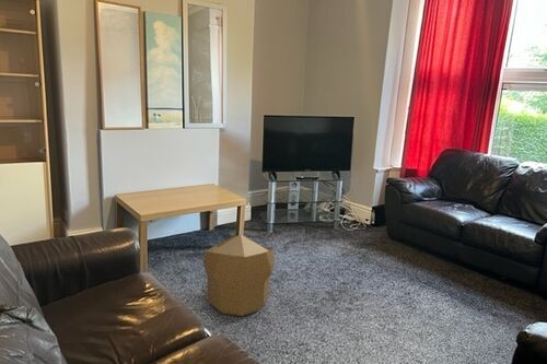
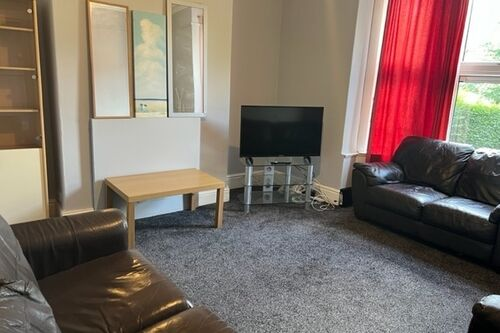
- pouf [202,233,276,317]
